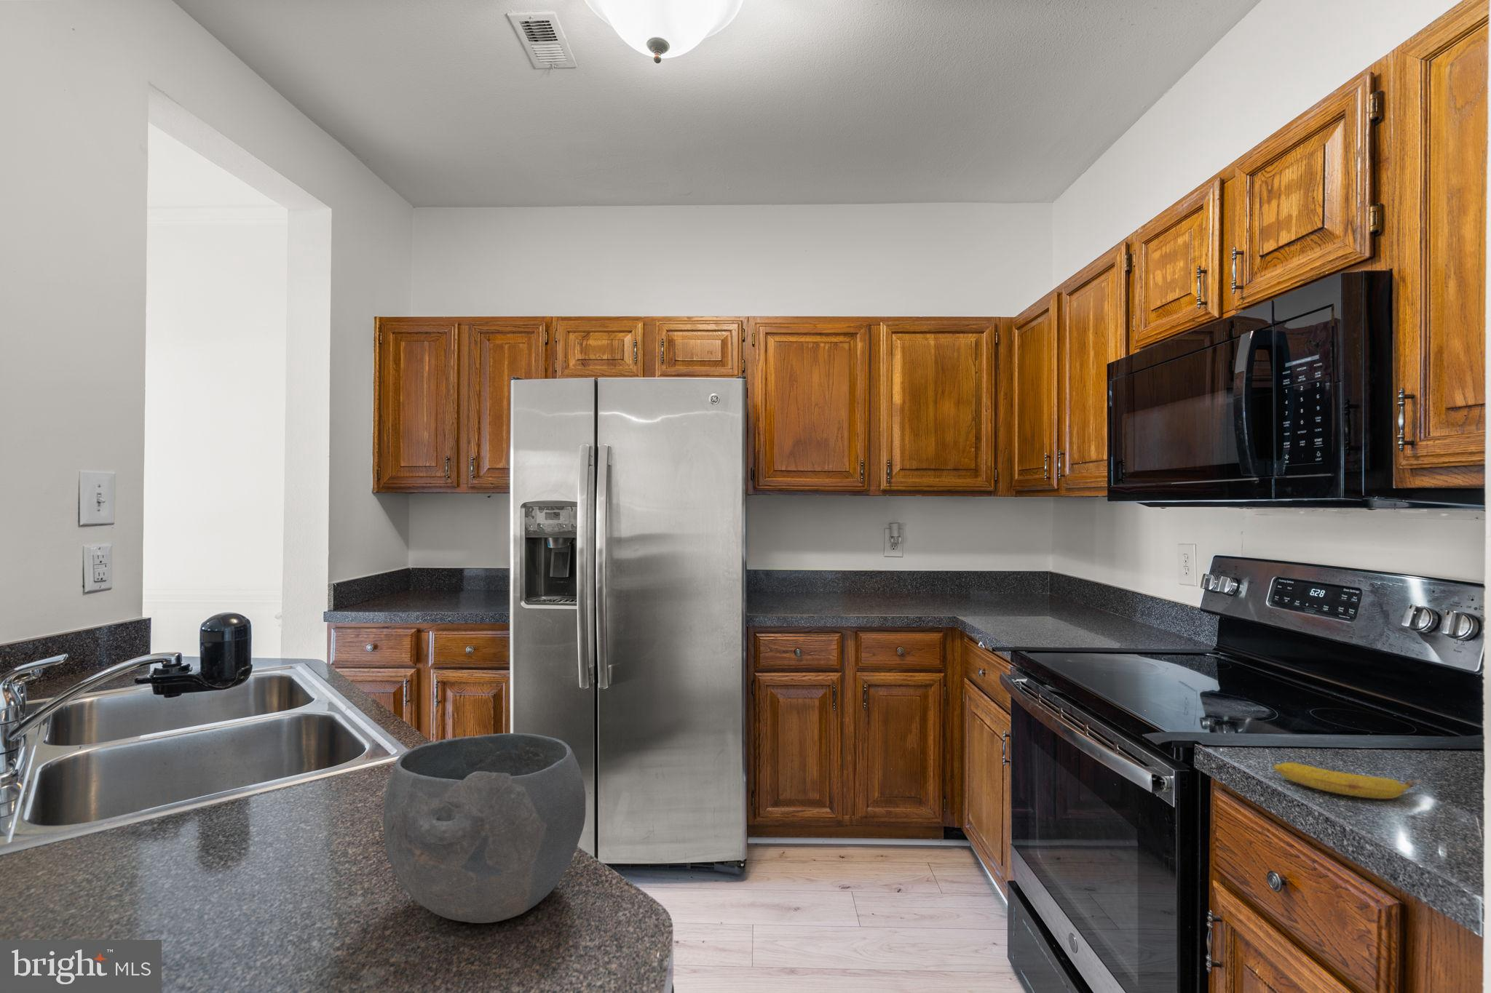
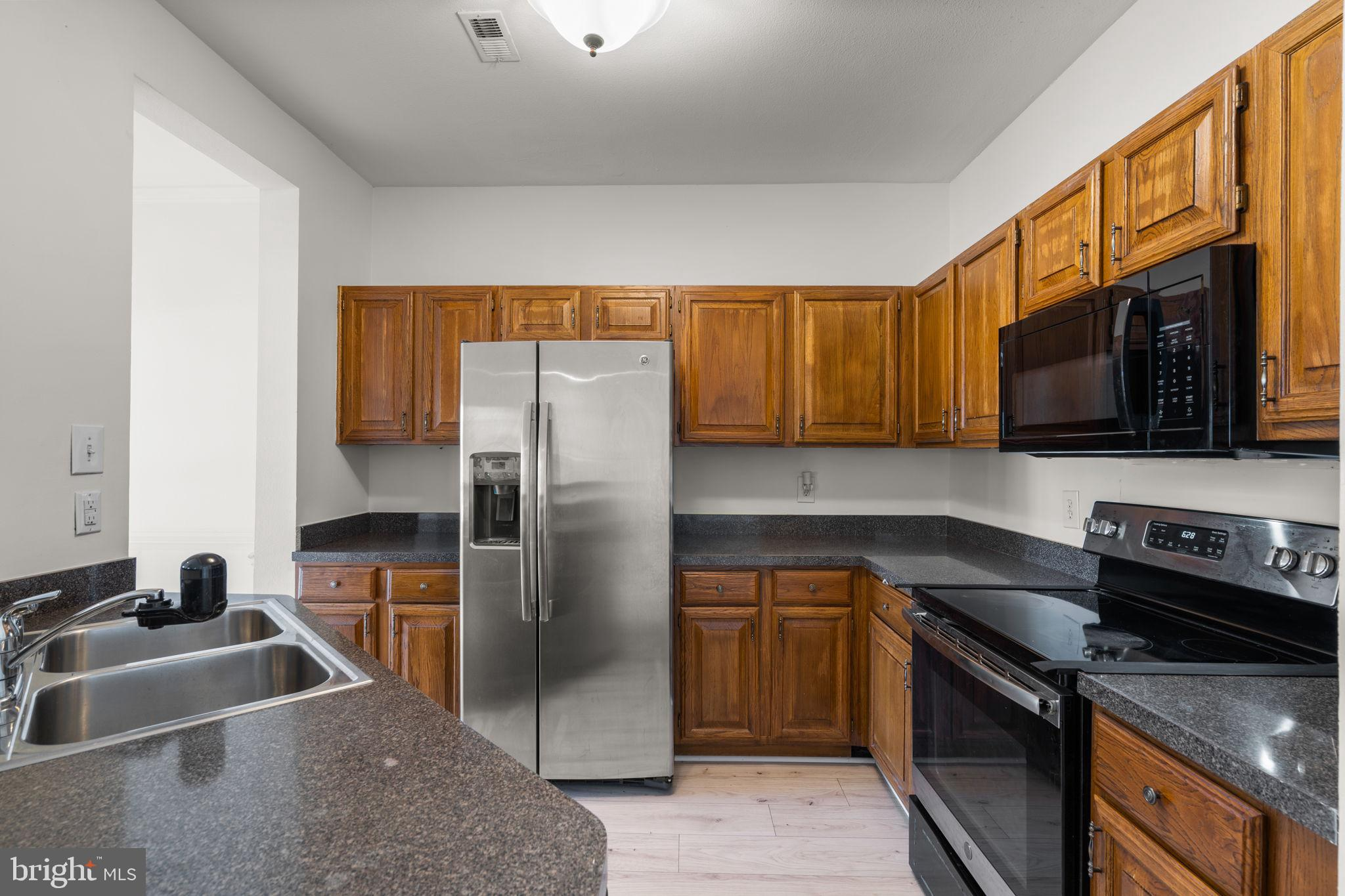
- bowl [382,733,586,924]
- banana [1273,761,1423,799]
